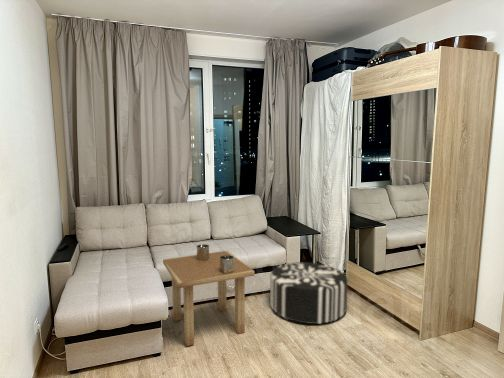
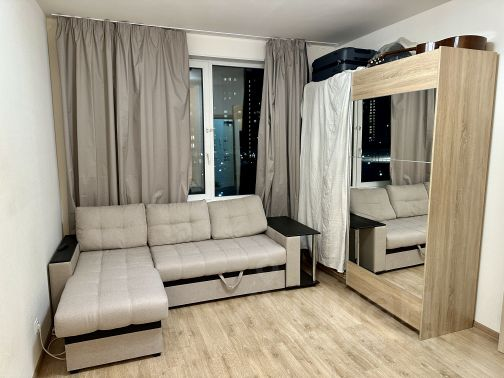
- pouf [269,261,349,325]
- side table [162,243,256,347]
